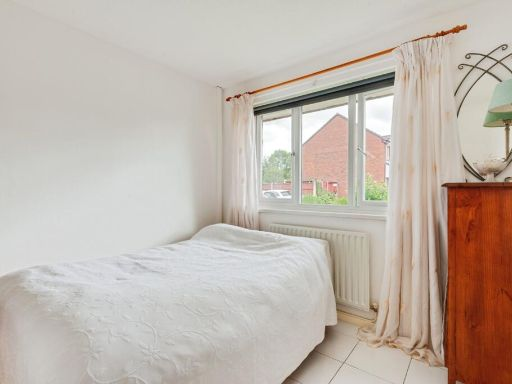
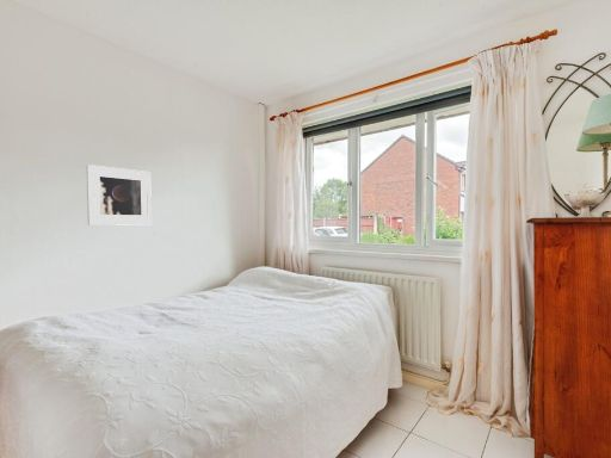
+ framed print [86,163,153,227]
